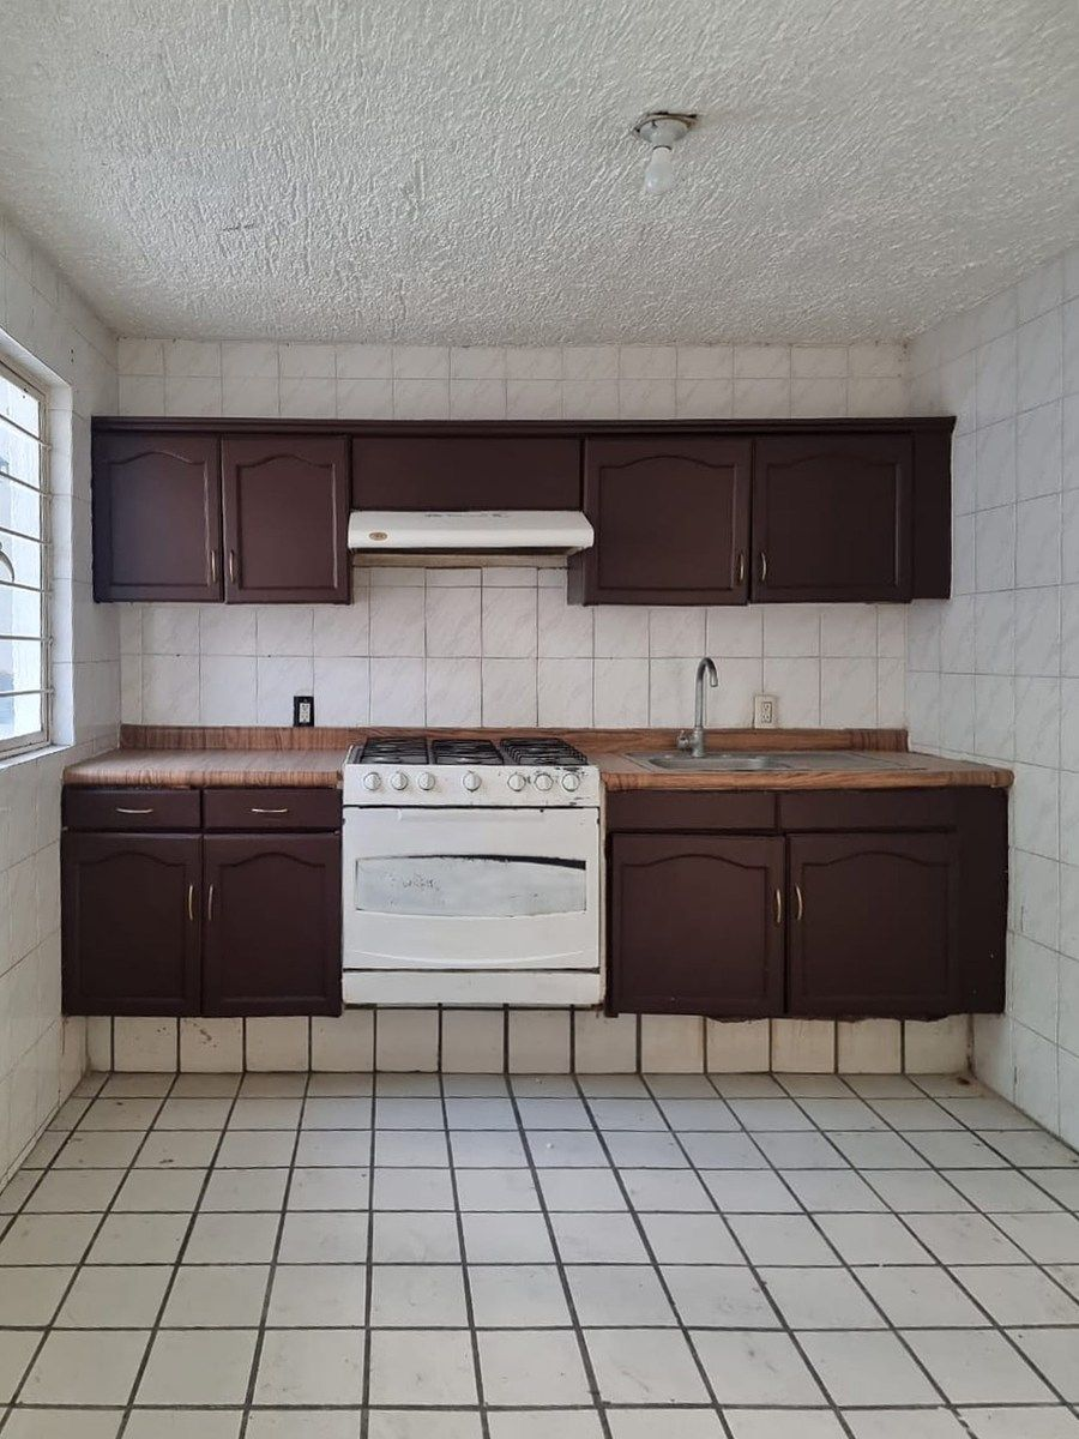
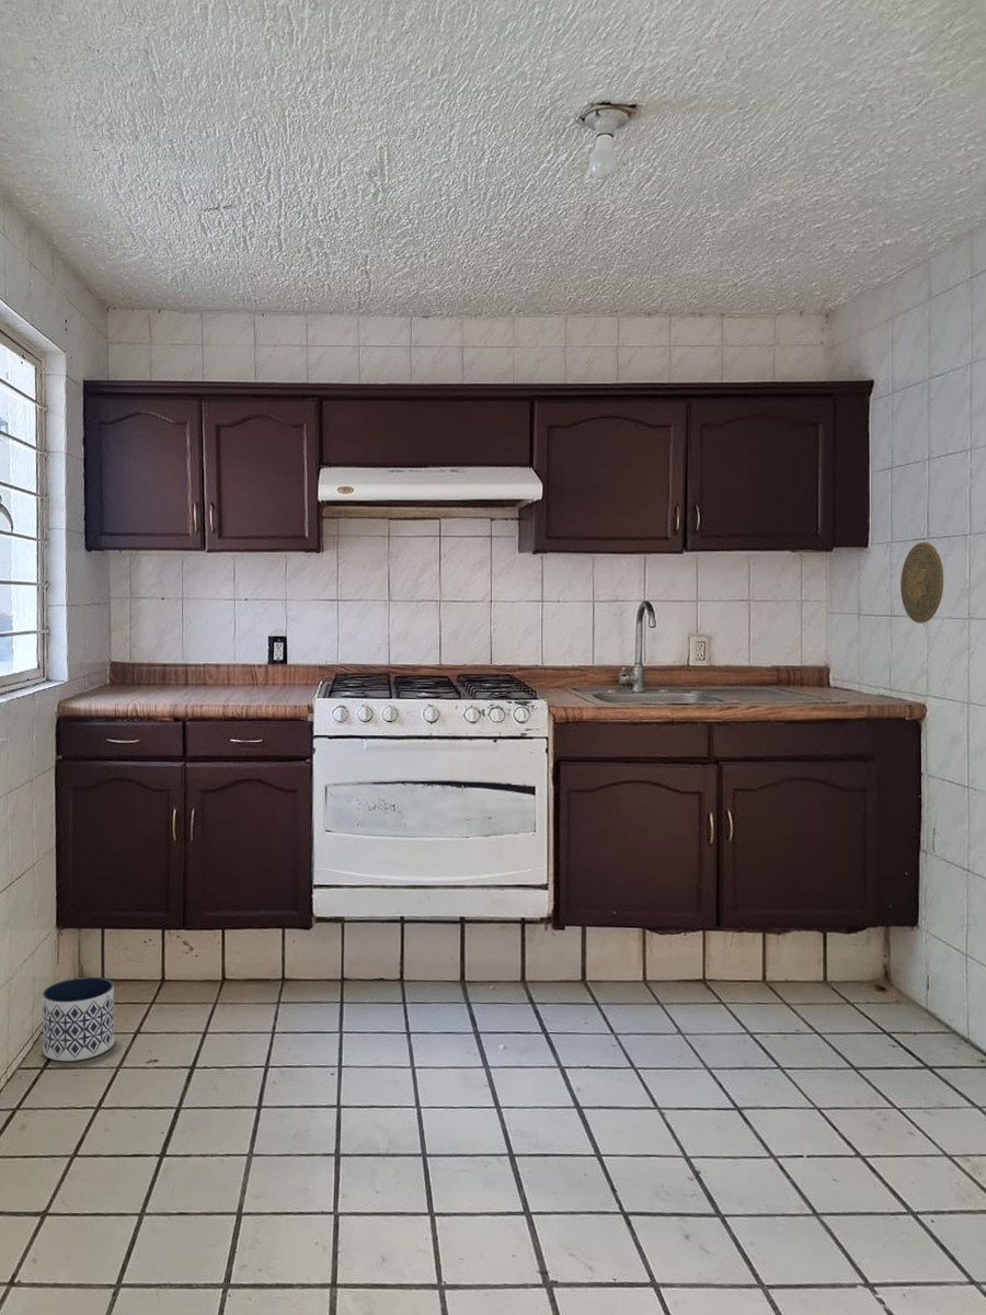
+ planter [42,976,116,1062]
+ decorative plate [899,541,944,625]
